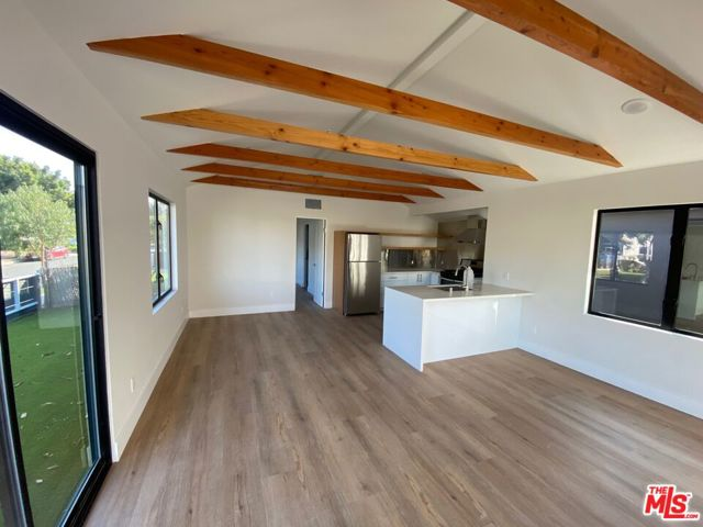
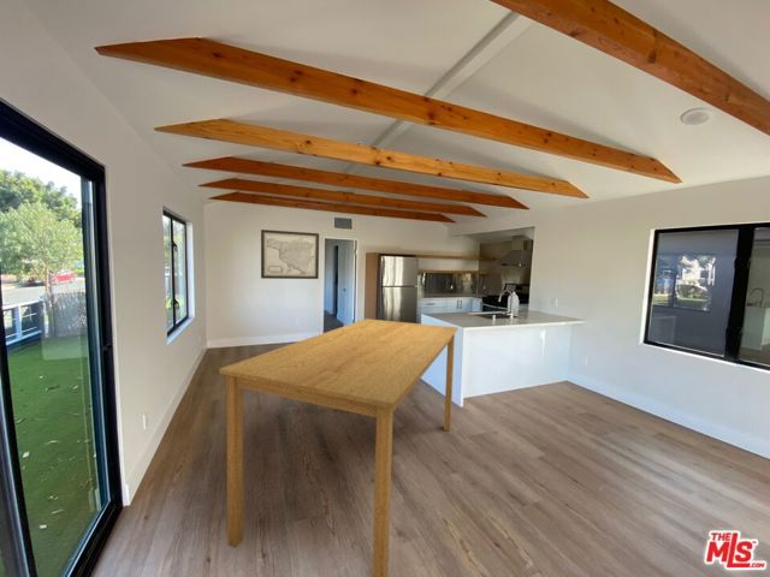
+ dining table [218,317,460,577]
+ wall art [260,228,320,280]
